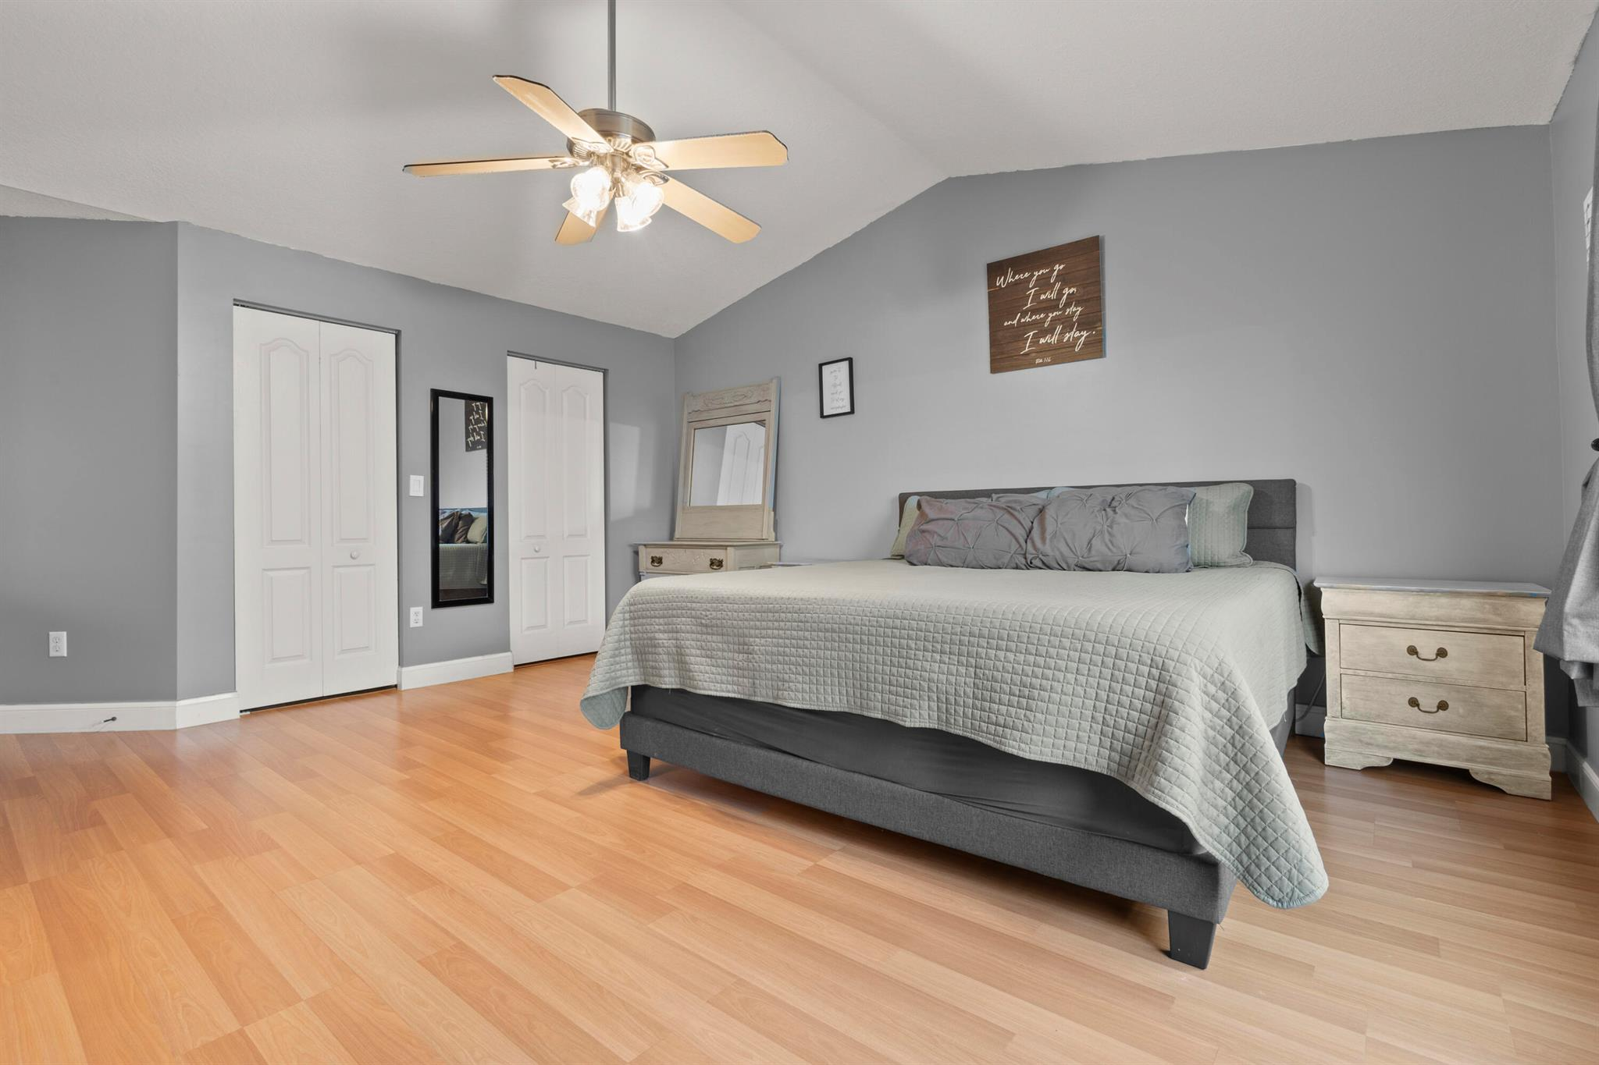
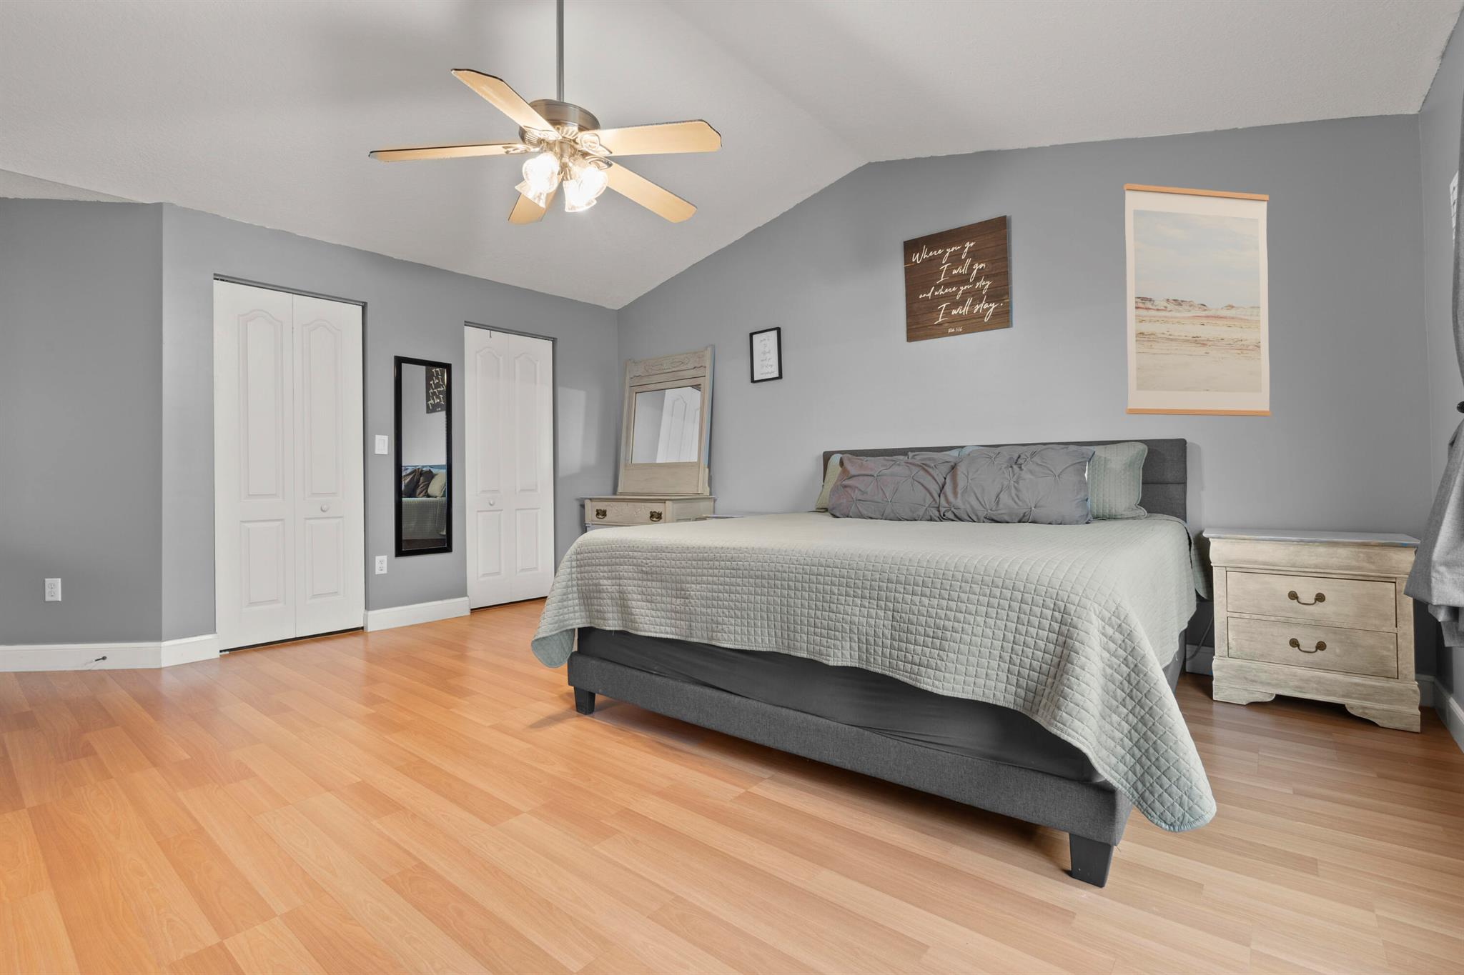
+ wall art [1123,183,1271,417]
